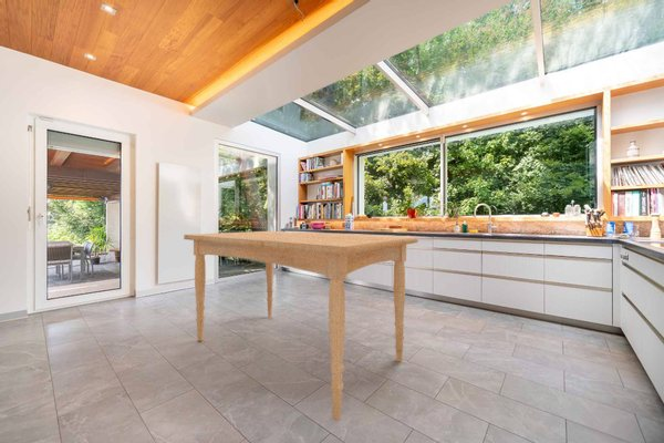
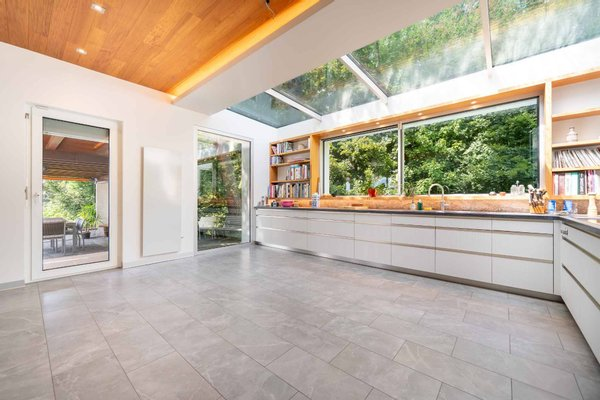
- dining table [183,230,419,422]
